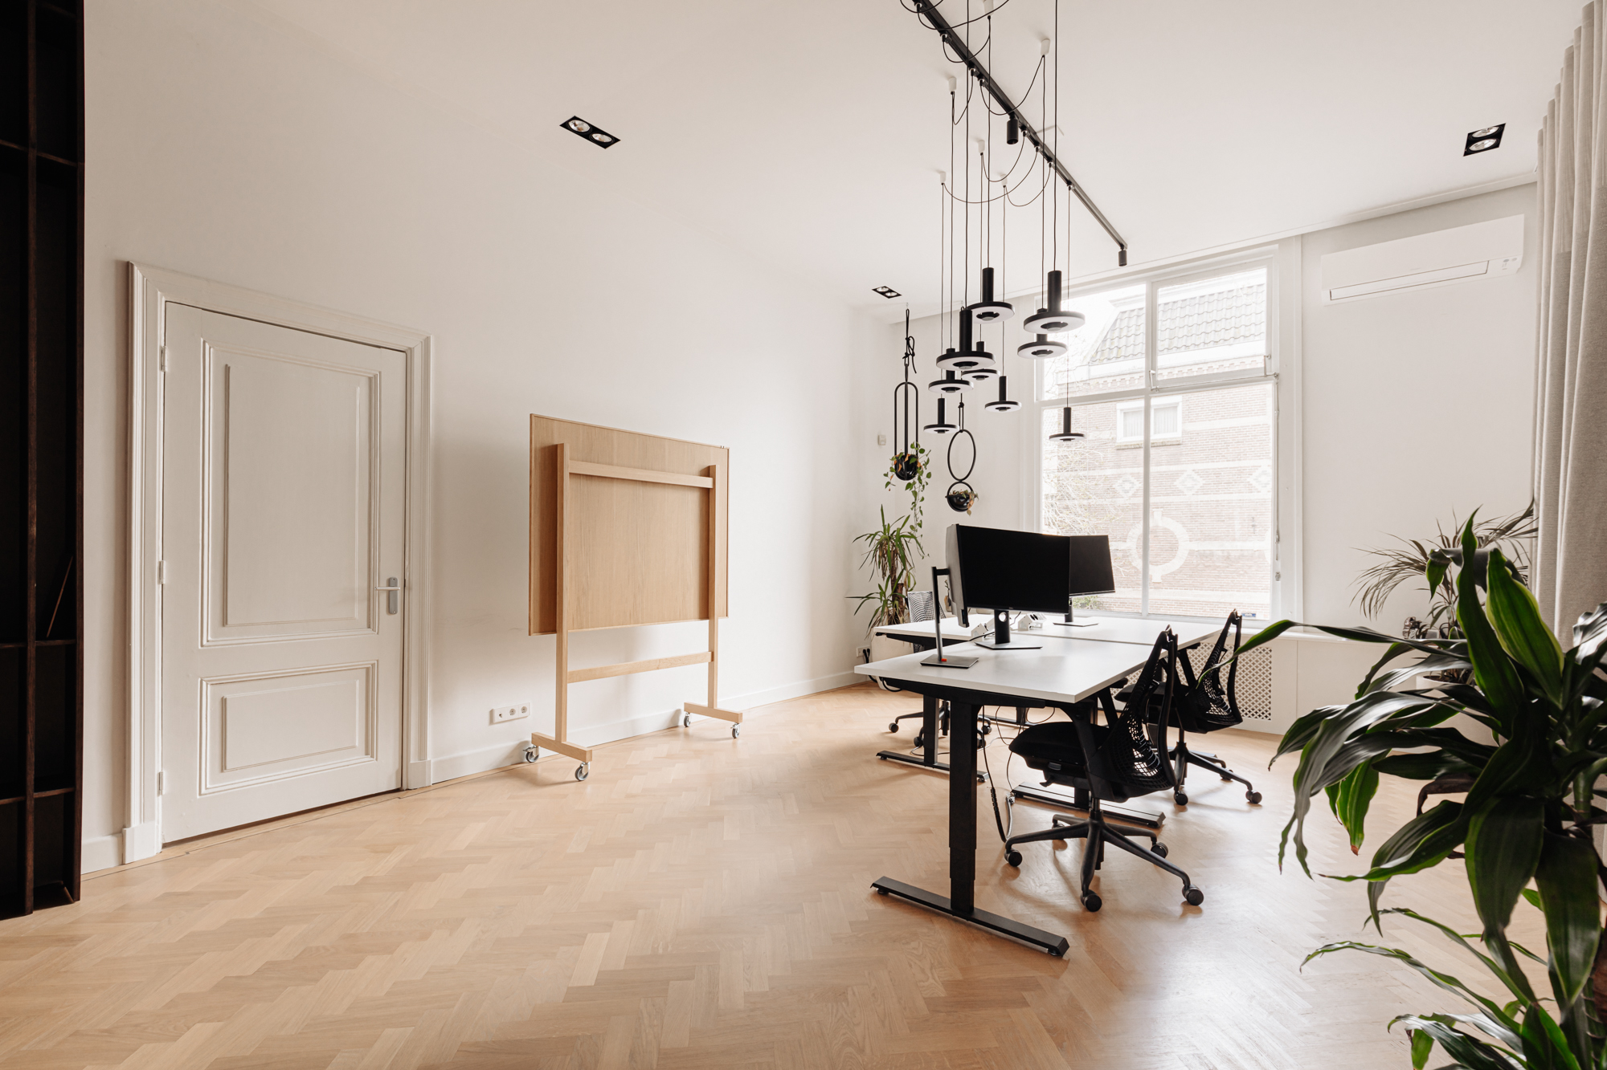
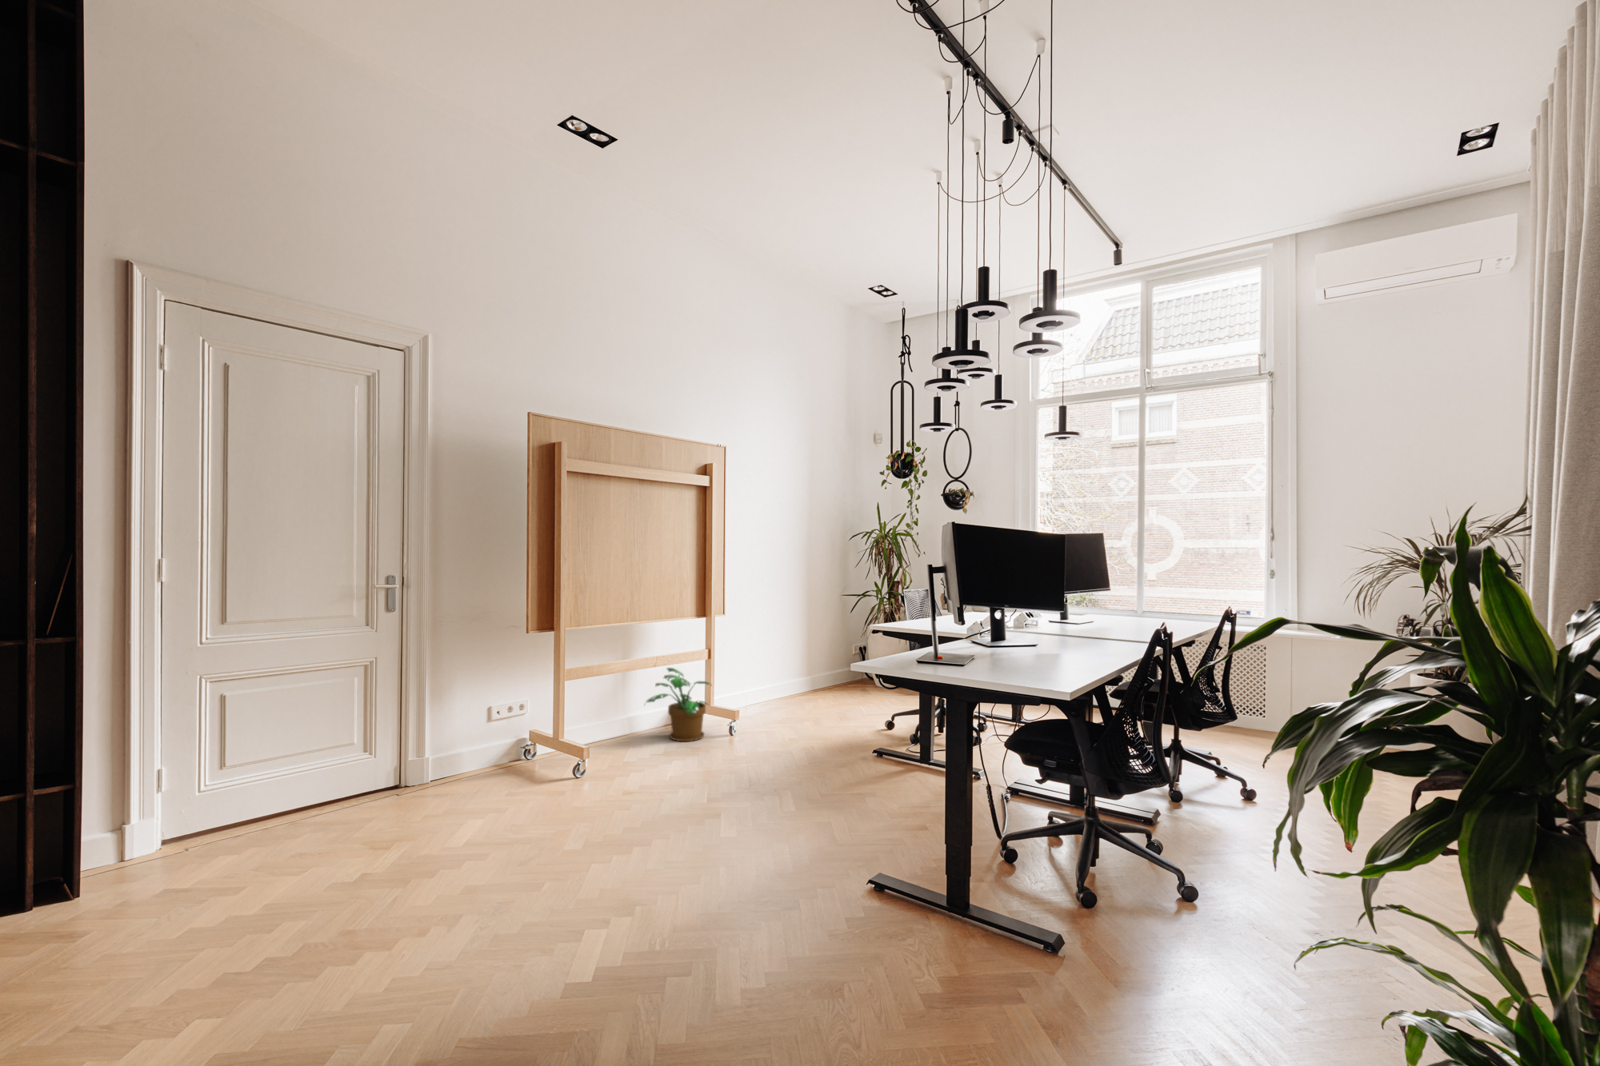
+ potted plant [644,667,713,742]
